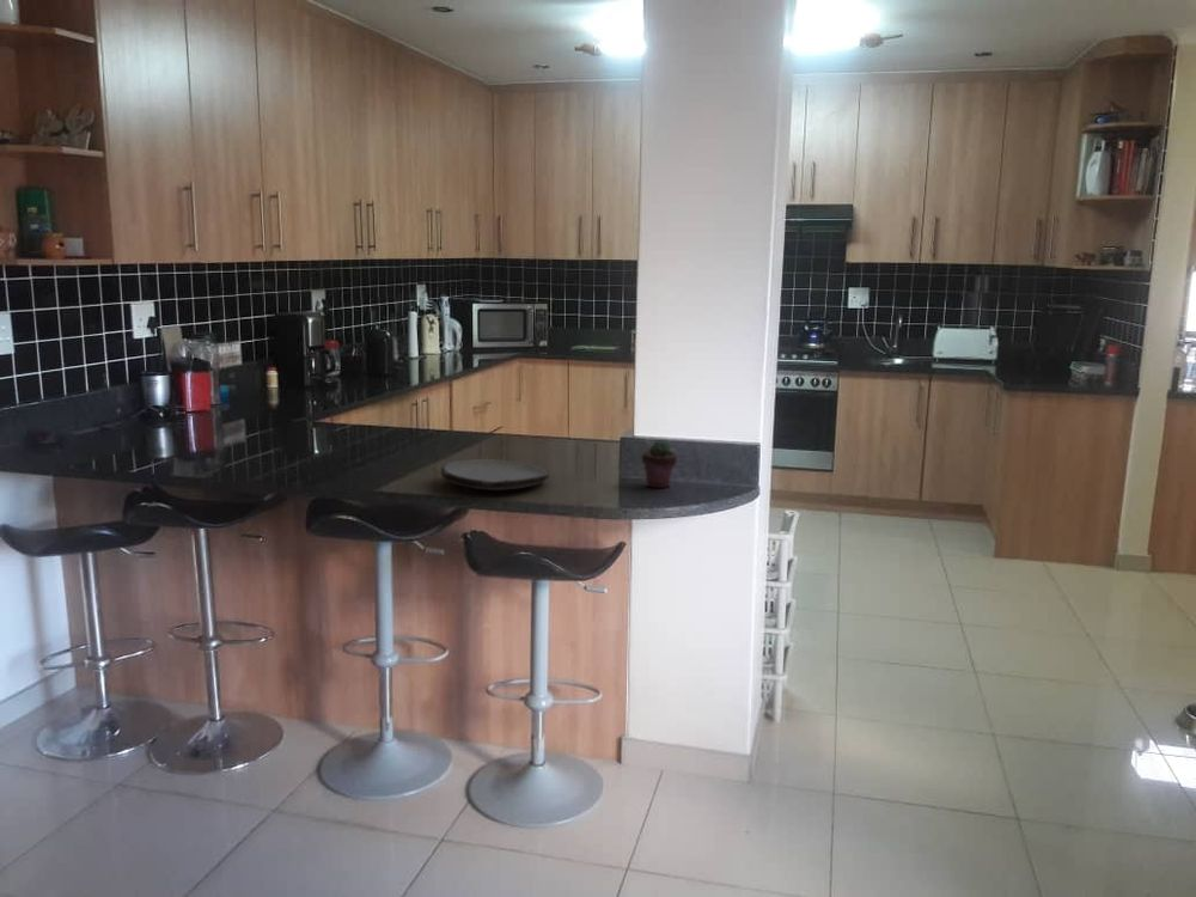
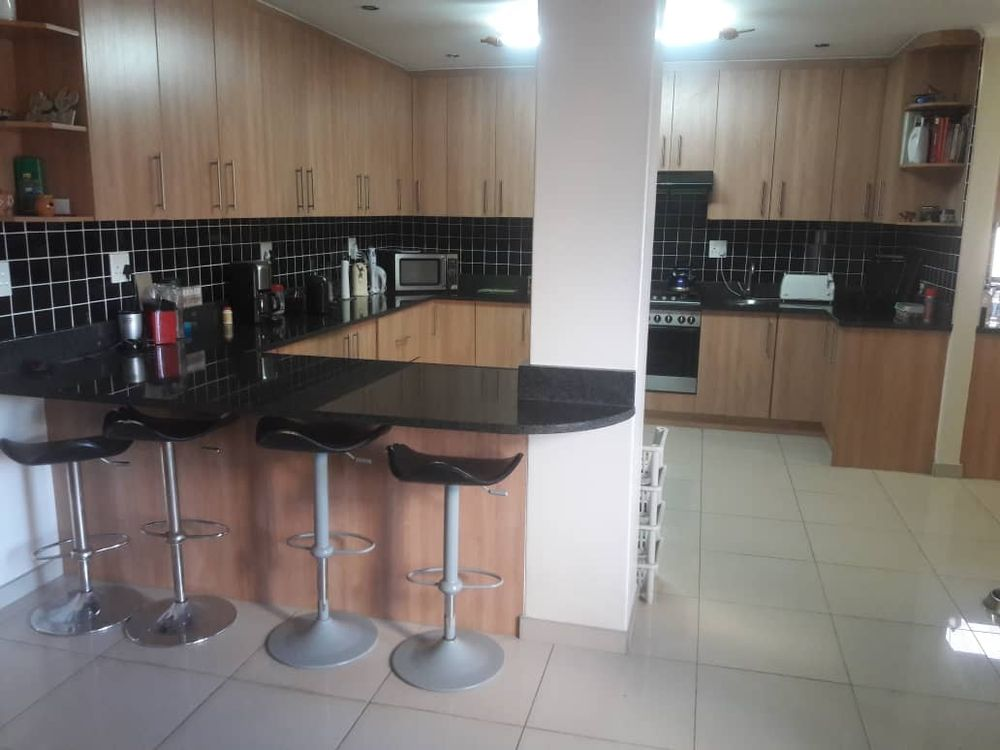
- plate [440,458,550,492]
- potted succulent [641,439,678,489]
